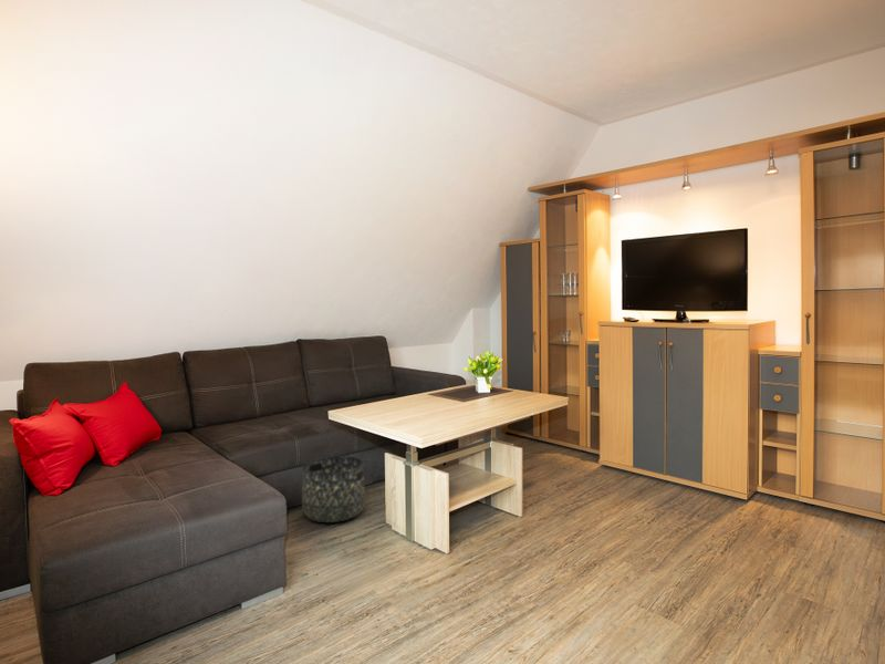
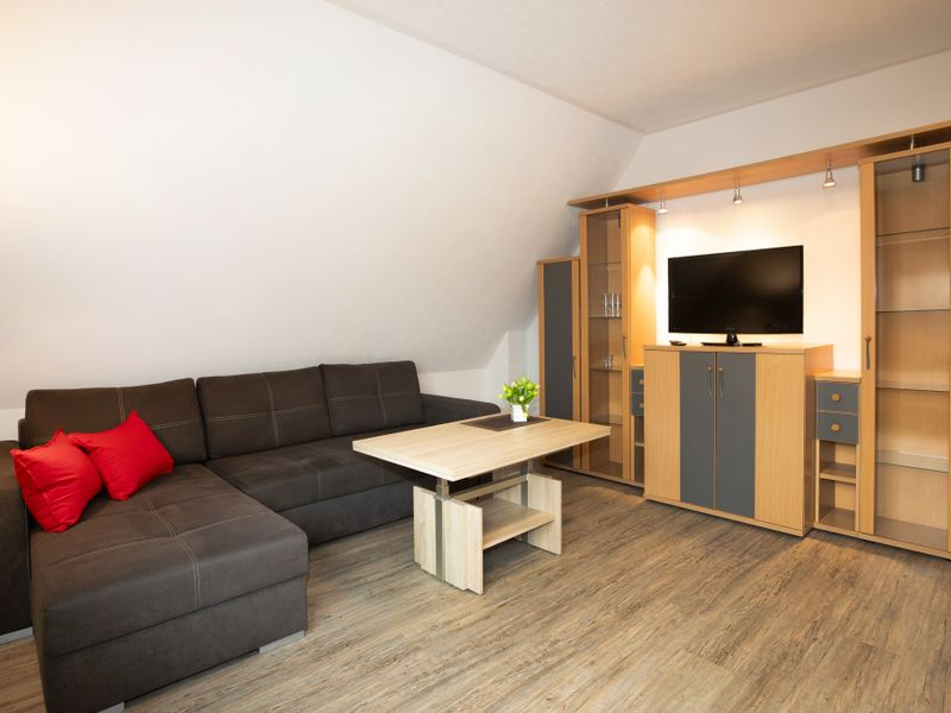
- basket [301,455,366,523]
